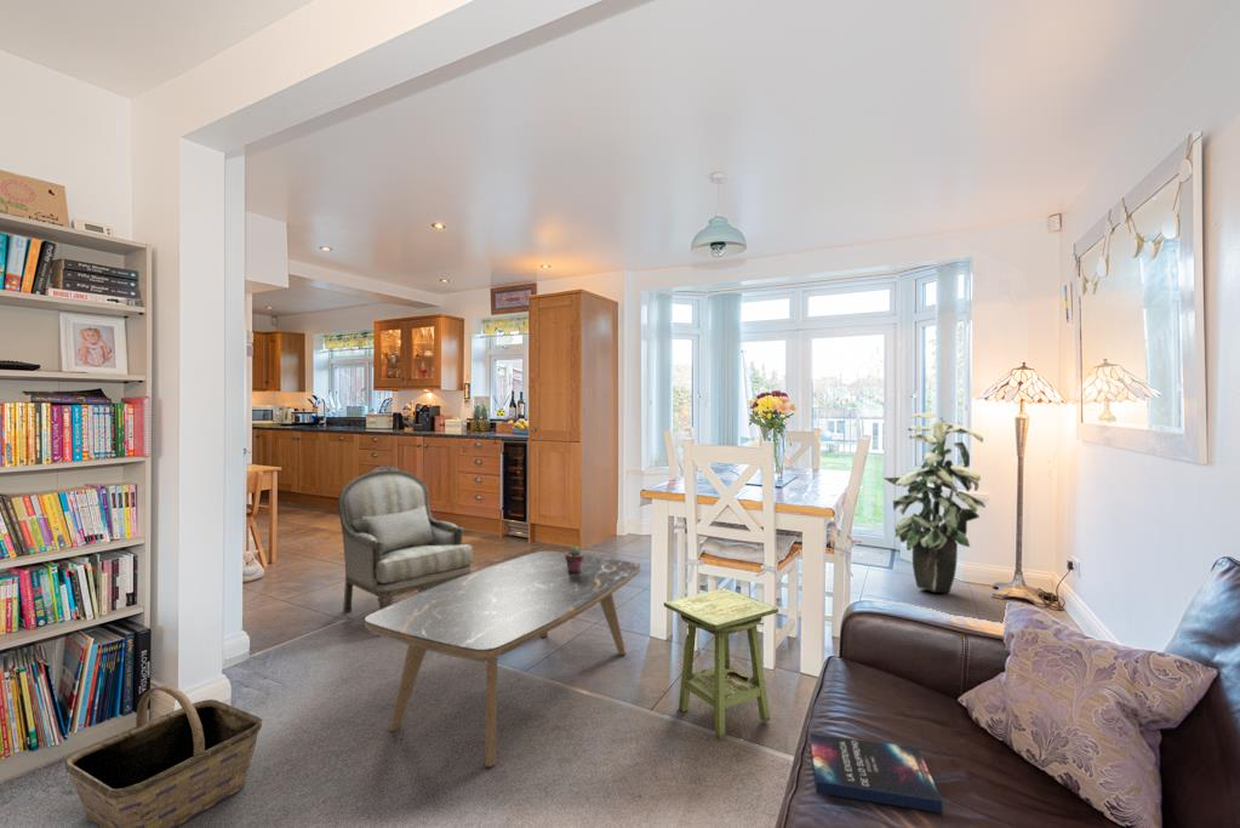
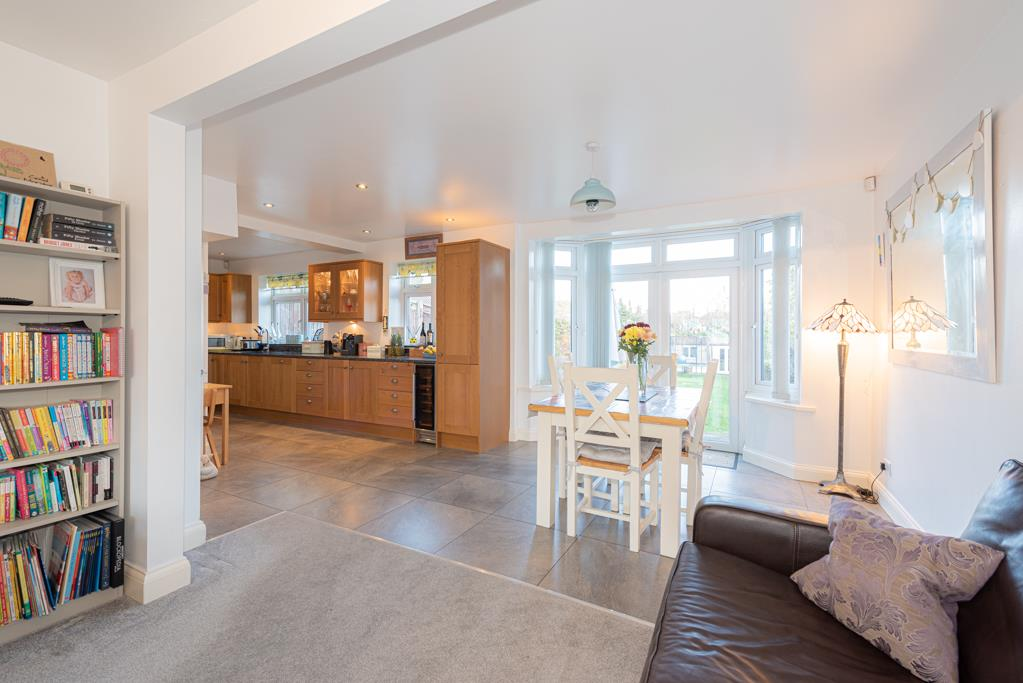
- side table [663,587,779,741]
- indoor plant [882,412,987,593]
- armchair [337,464,474,613]
- coffee table [364,550,641,767]
- potted succulent [565,546,585,573]
- hardback book [808,732,943,815]
- basket [63,684,263,828]
